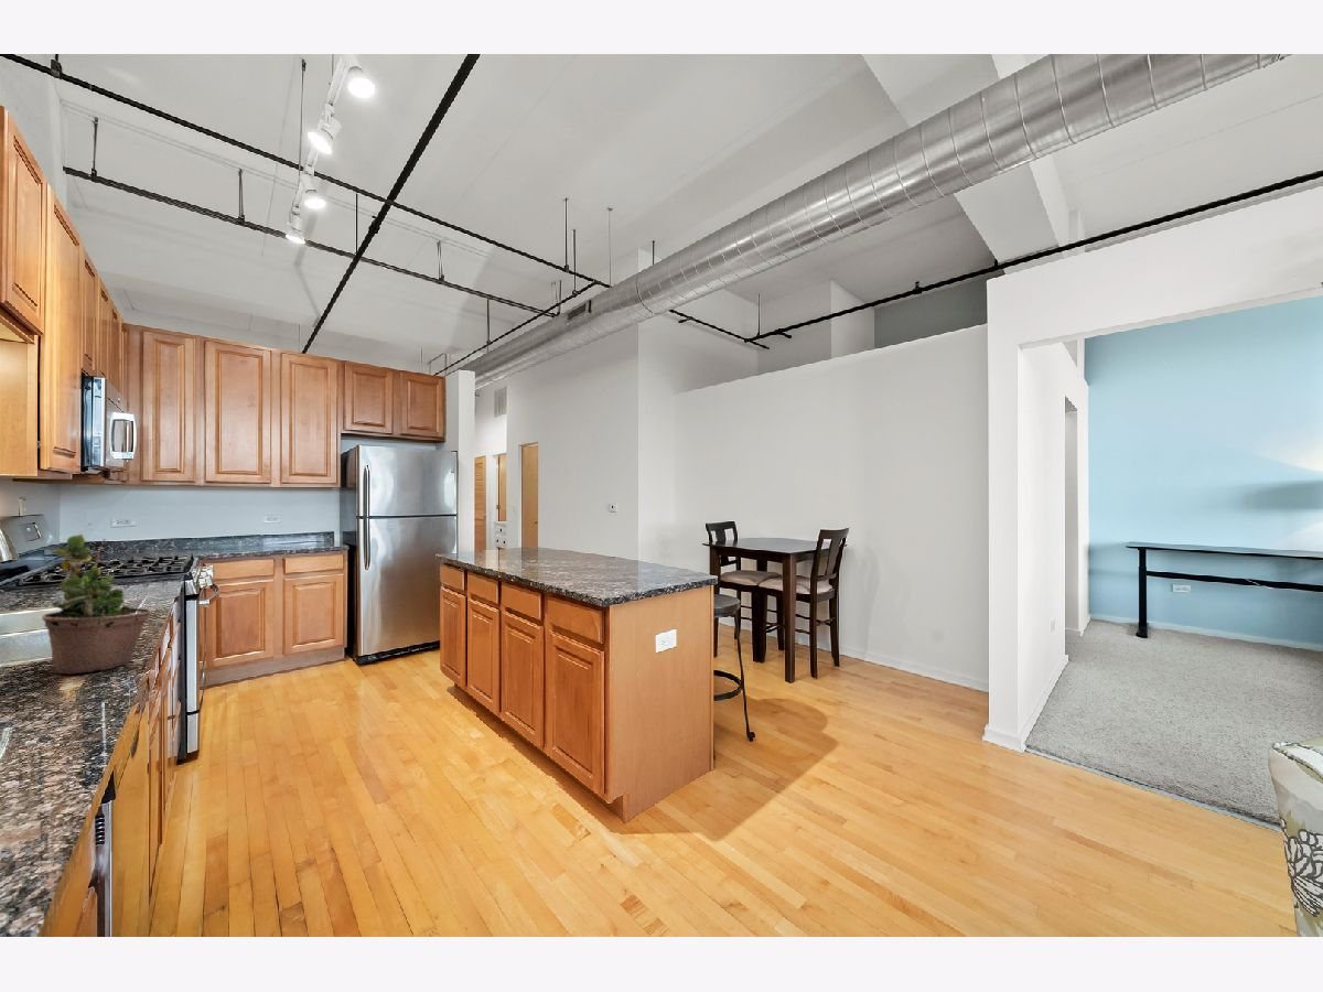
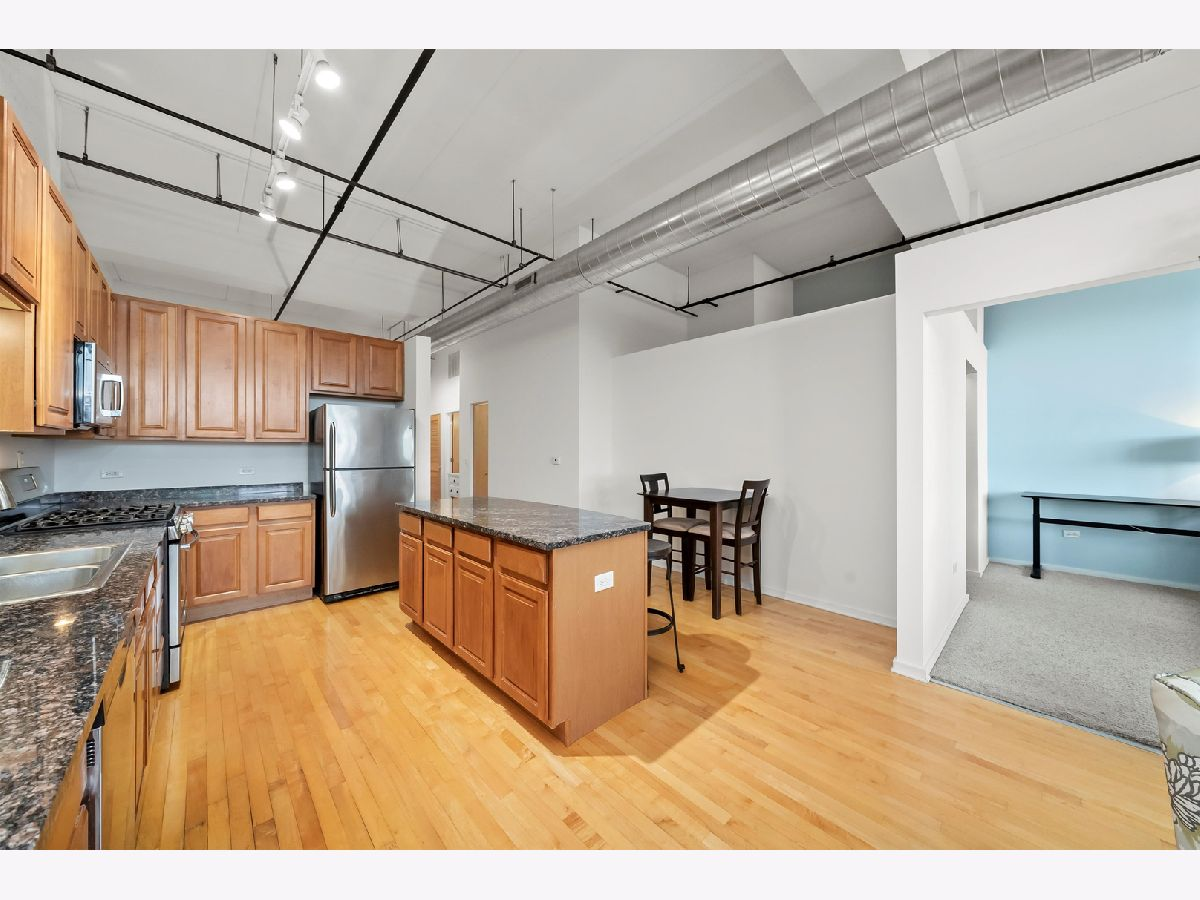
- potted plant [41,522,152,676]
